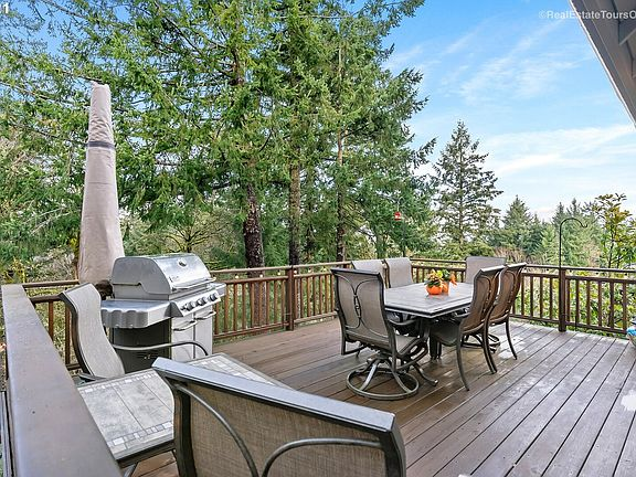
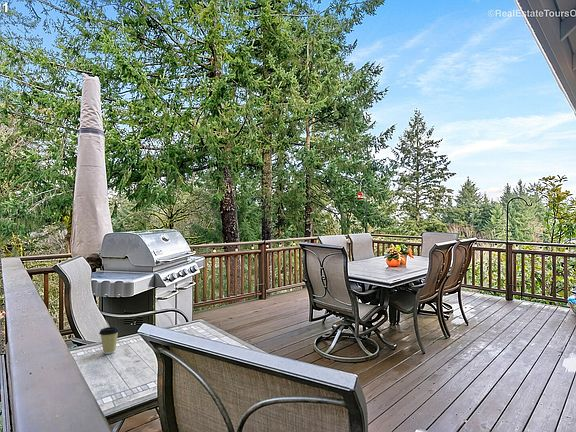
+ coffee cup [98,326,120,355]
